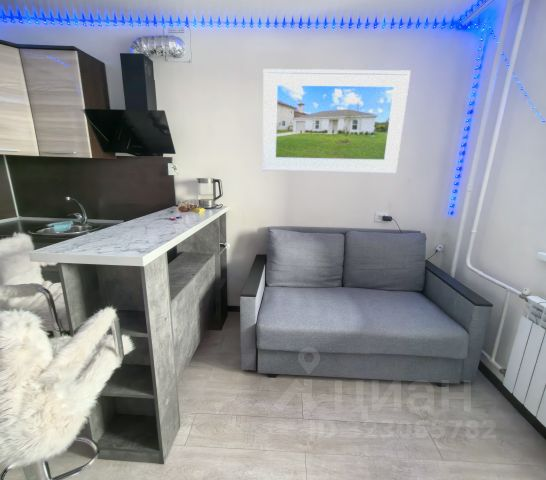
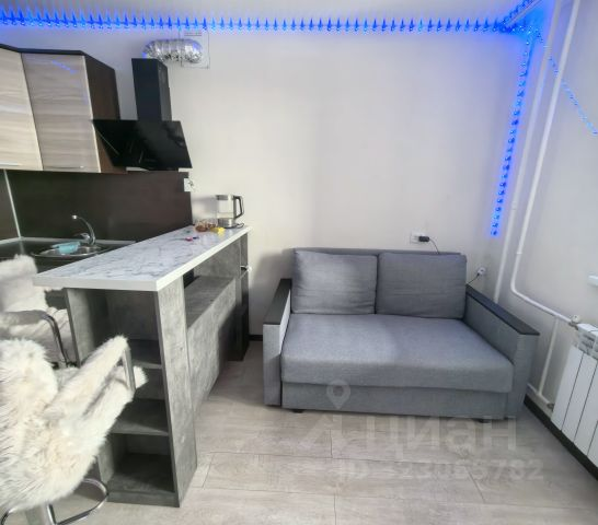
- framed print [262,68,412,175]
